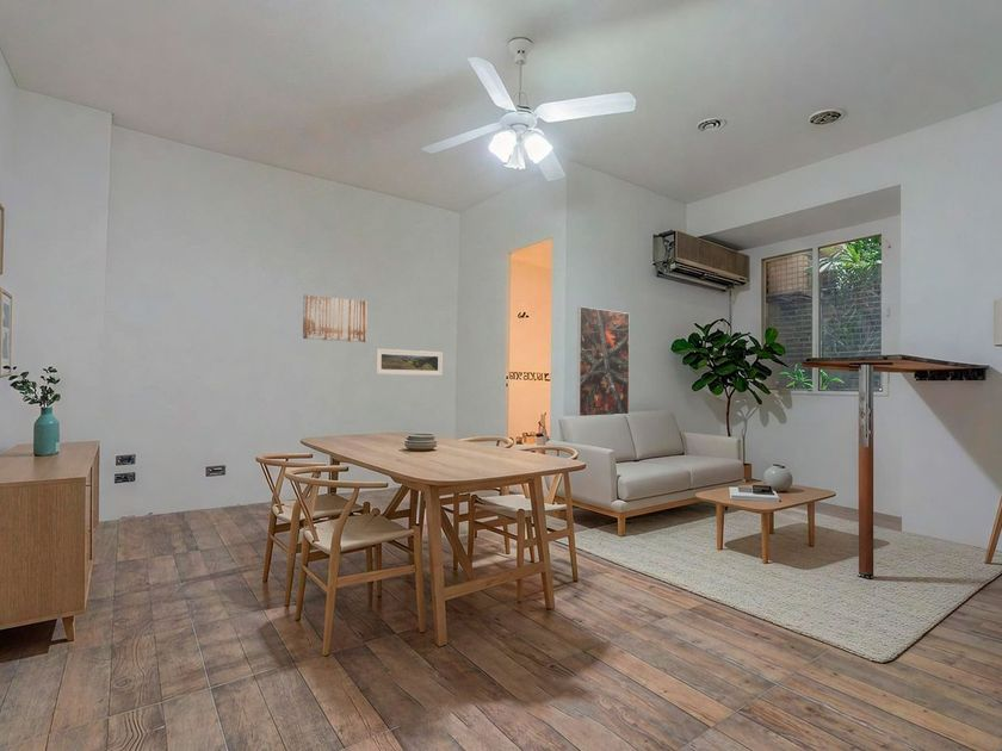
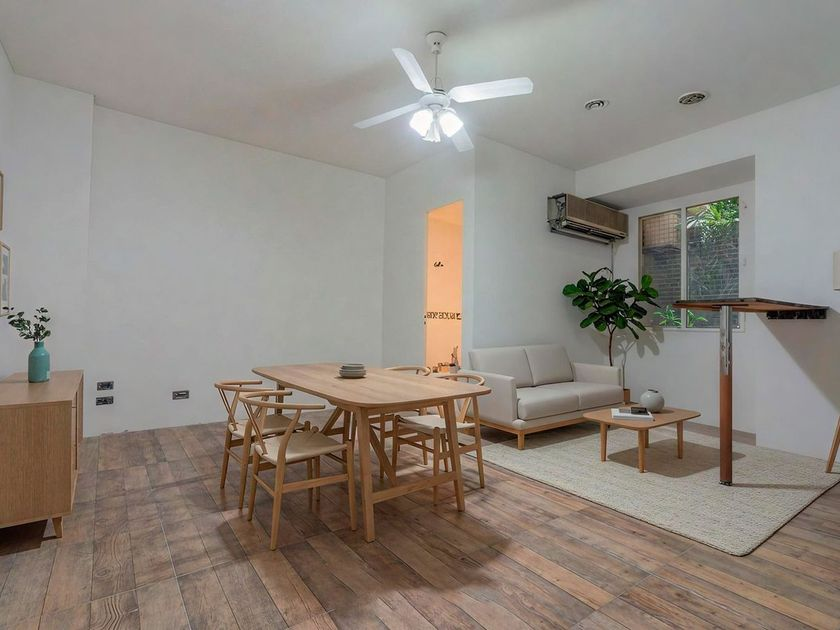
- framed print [375,348,444,377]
- wall art [302,293,369,343]
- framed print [576,305,631,417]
